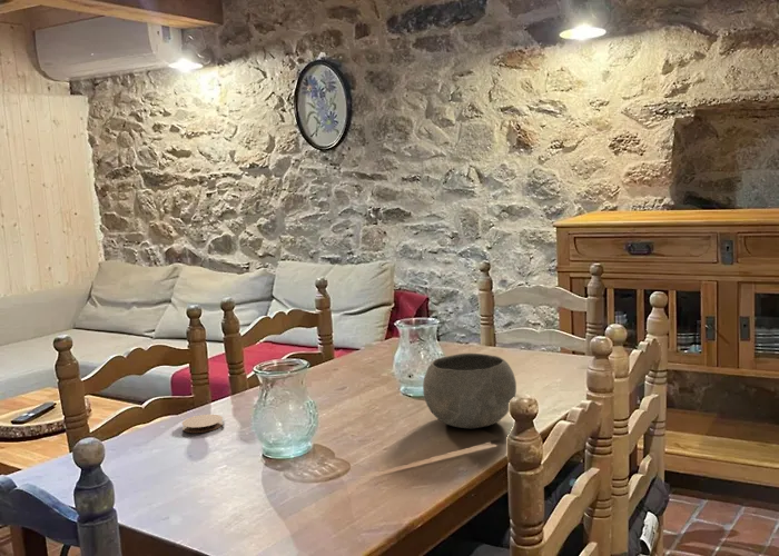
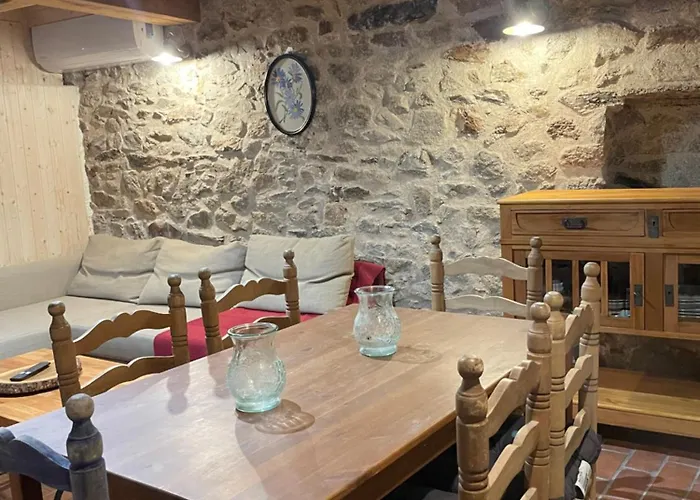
- coaster [181,414,225,434]
- bowl [422,353,517,429]
